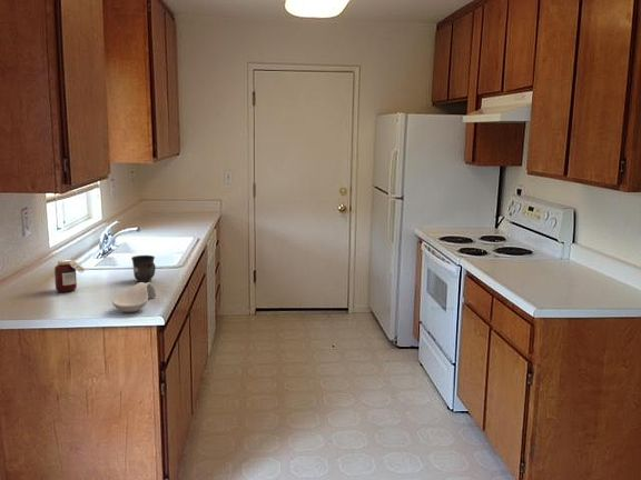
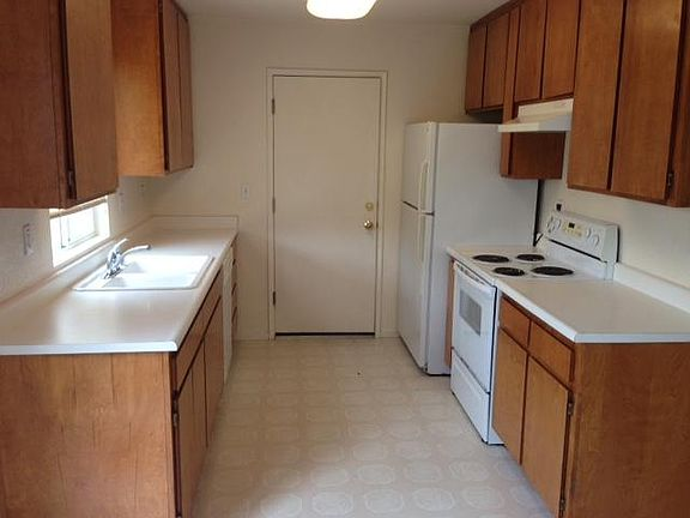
- mug [130,254,157,283]
- spoon rest [111,282,157,313]
- jar [53,259,87,293]
